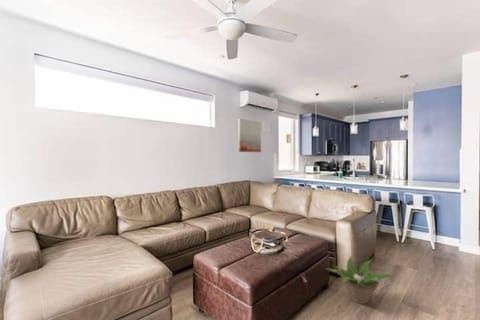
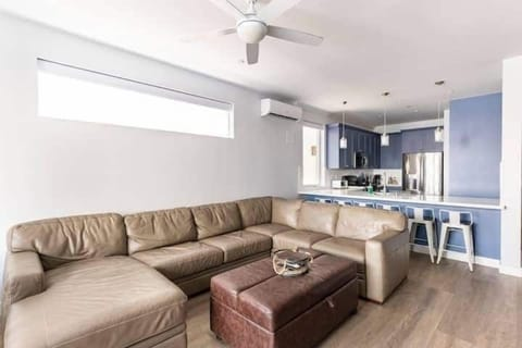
- decorative plant [326,255,394,305]
- wall art [237,118,262,153]
